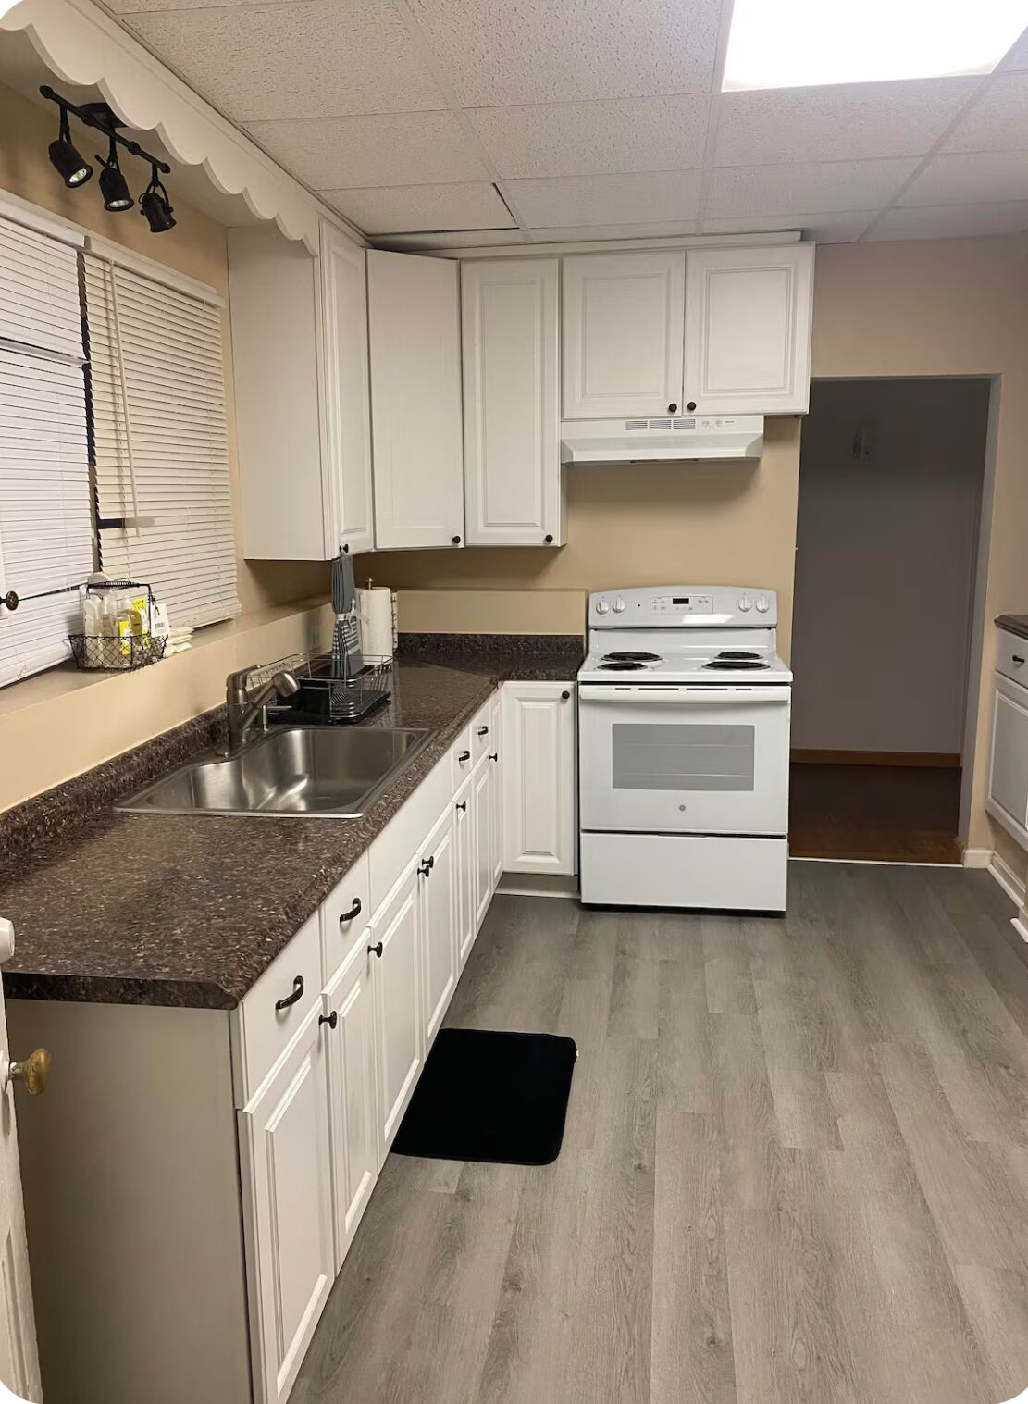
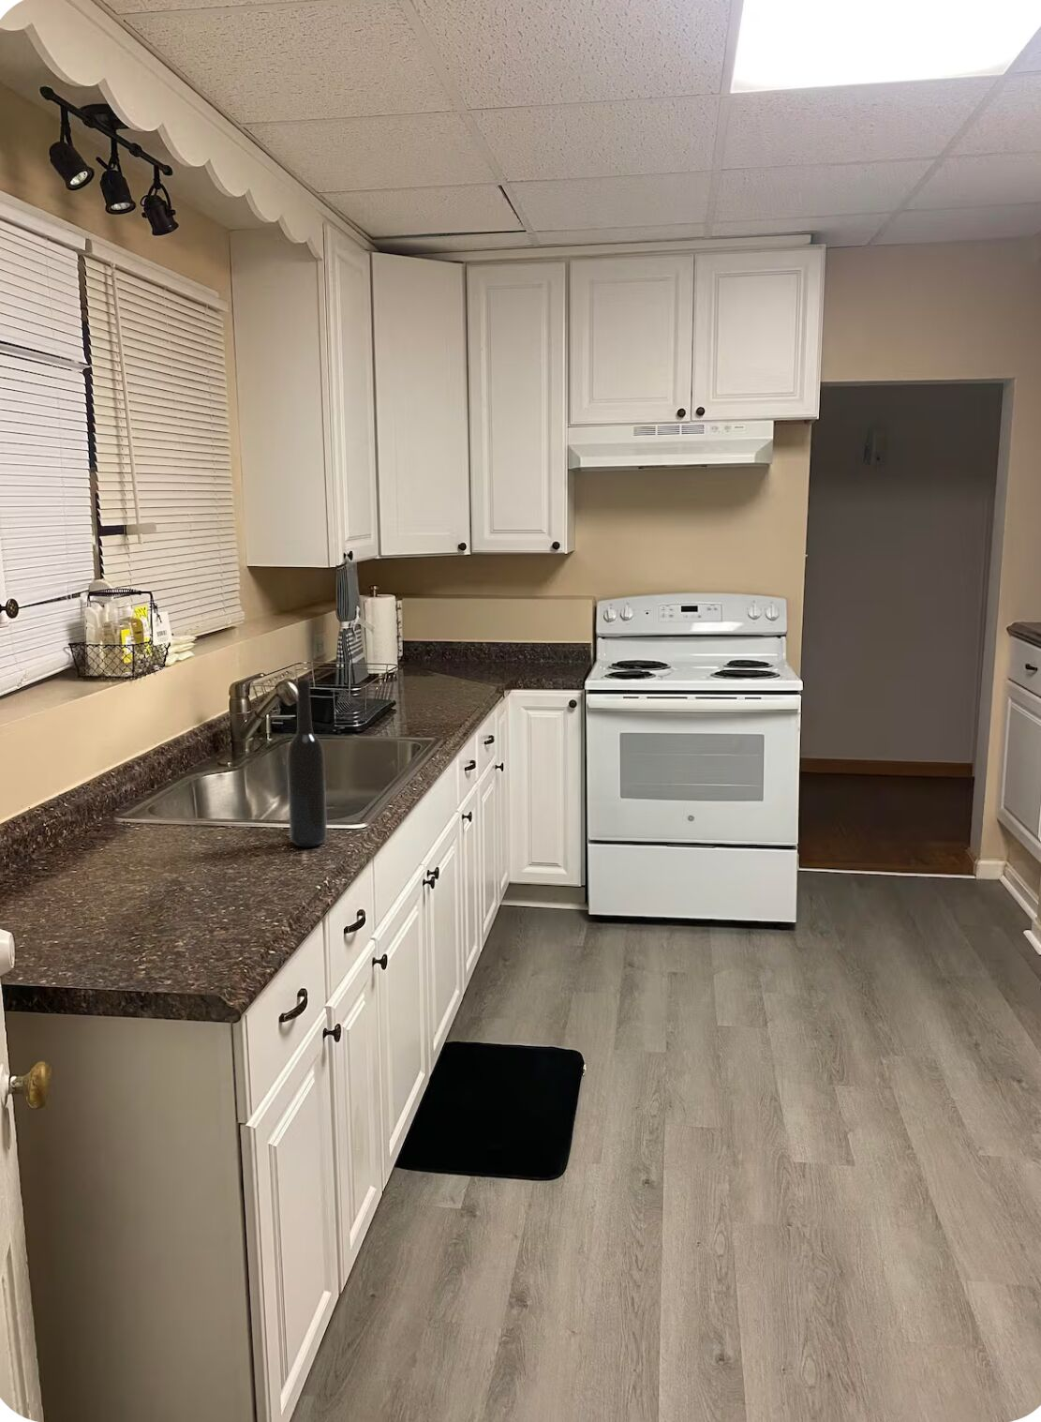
+ bottle [287,680,328,848]
